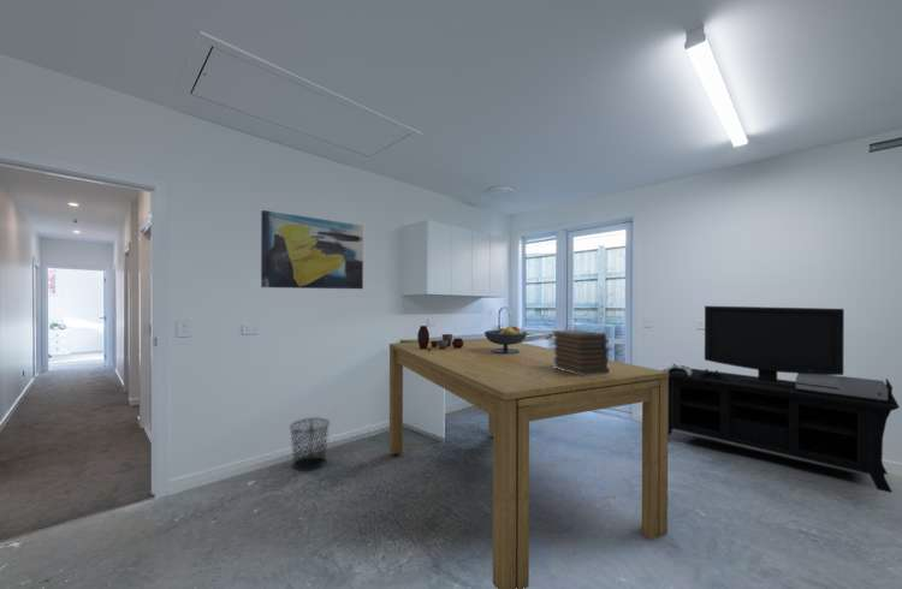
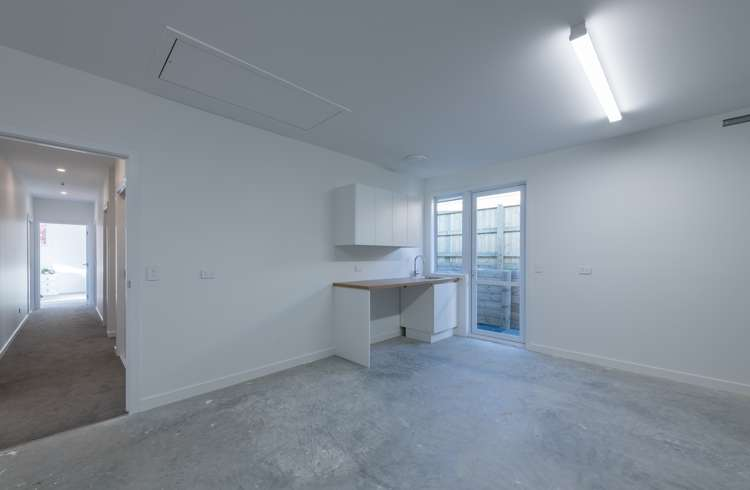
- dining table [388,338,669,589]
- book stack [551,328,610,376]
- wall art [260,209,364,290]
- pottery set [416,325,463,351]
- fruit bowl [483,325,528,353]
- waste bin [289,417,331,472]
- media console [661,305,901,494]
